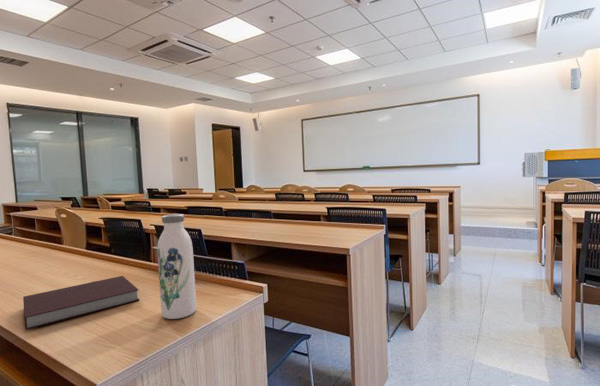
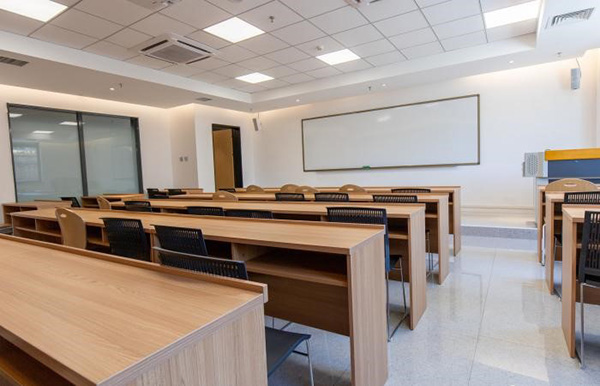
- notebook [22,275,140,331]
- water bottle [156,213,197,320]
